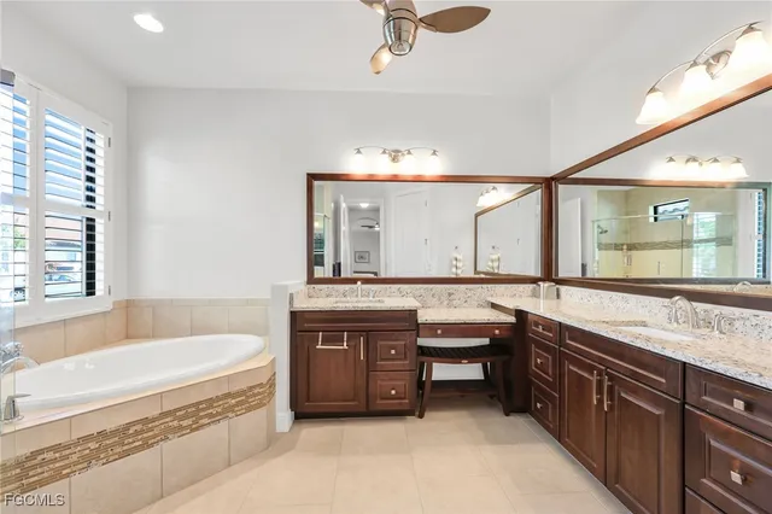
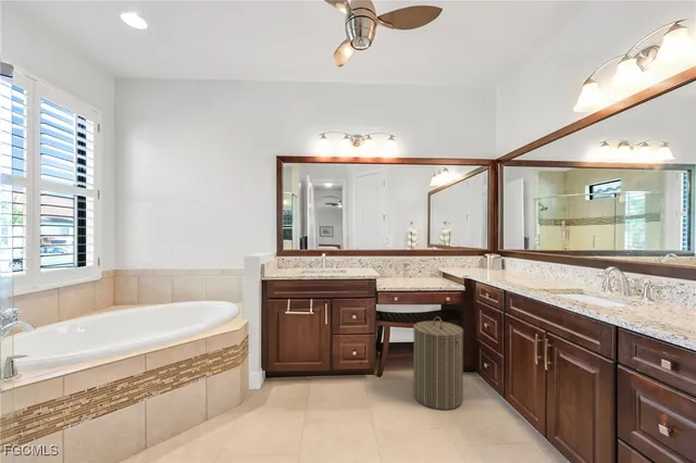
+ laundry hamper [412,315,464,411]
